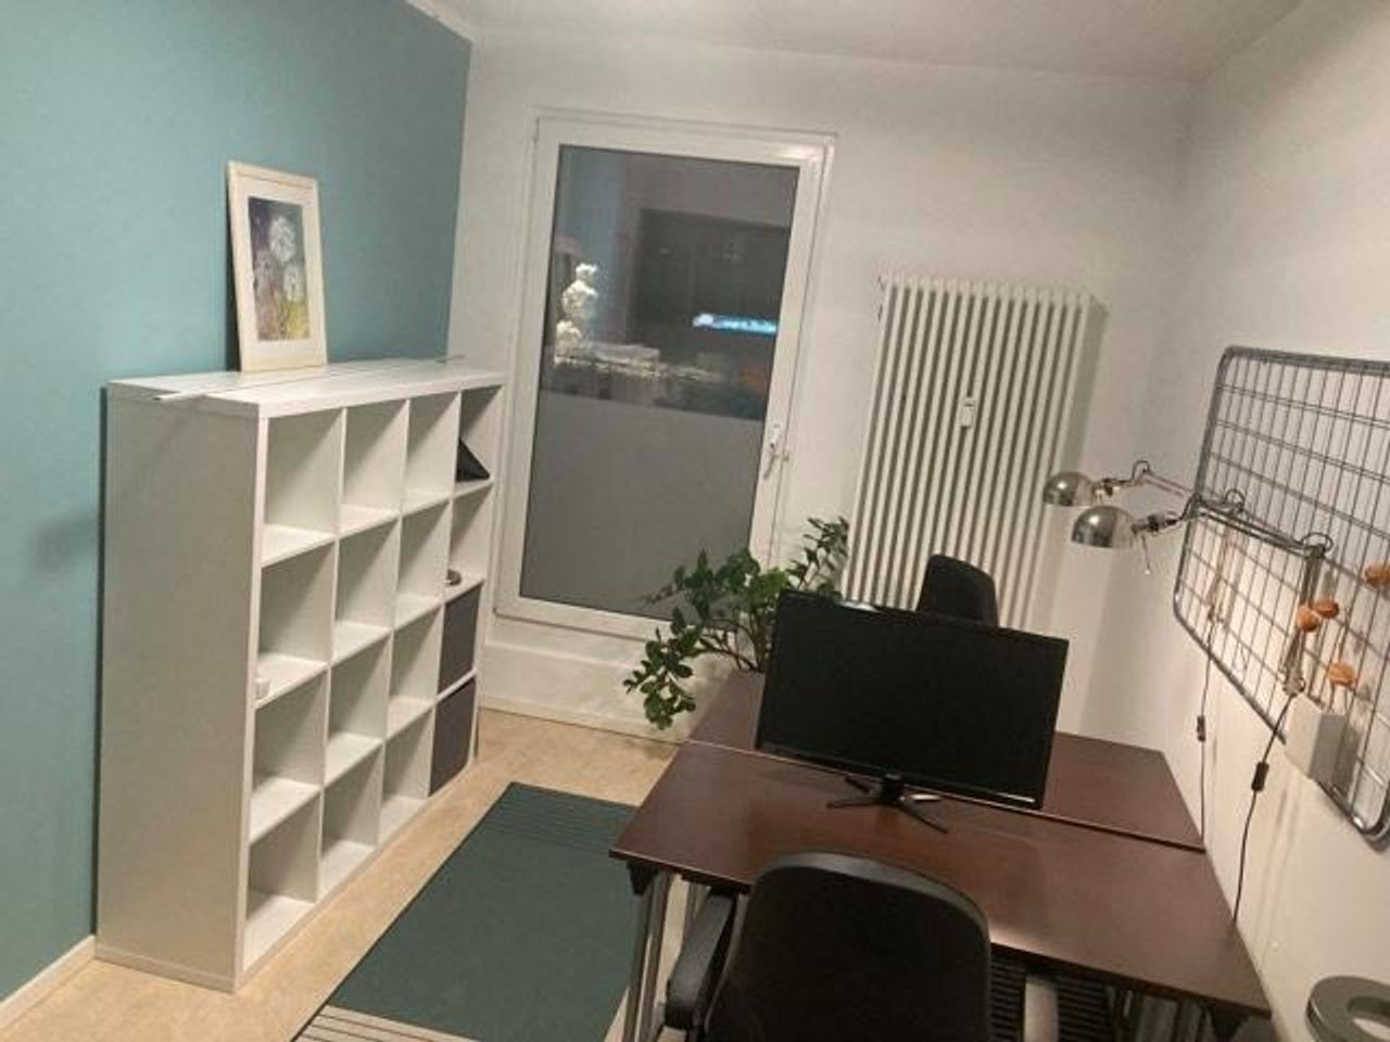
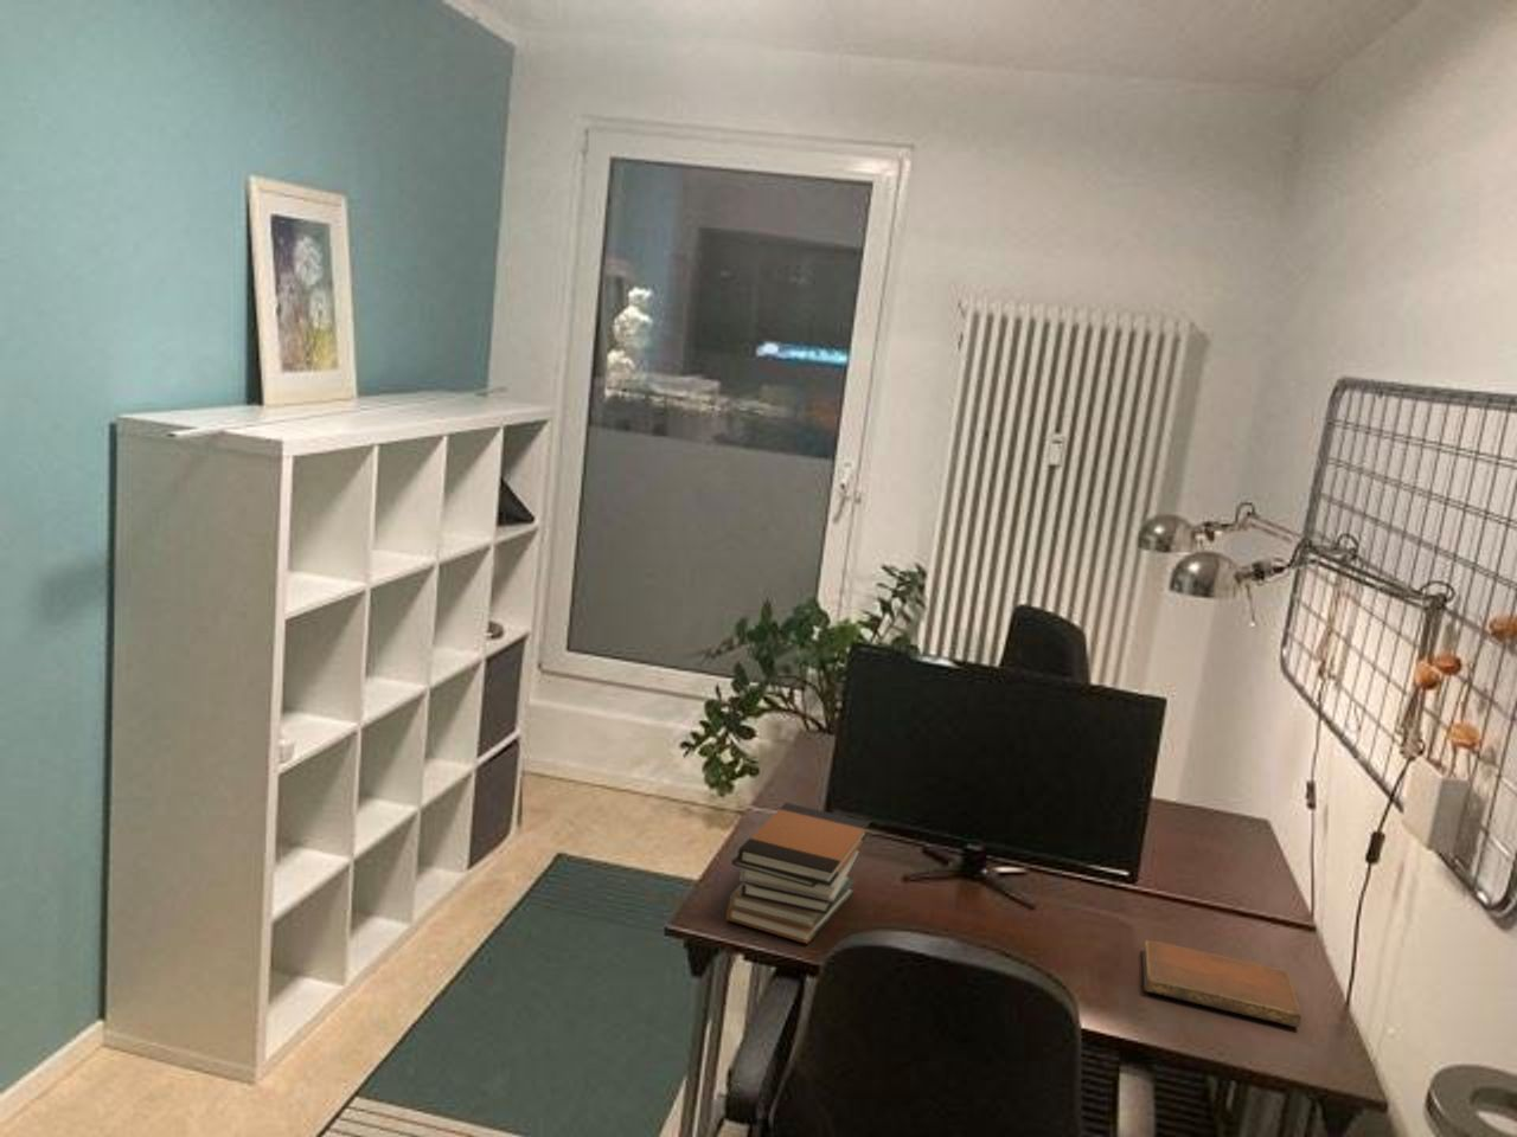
+ book stack [725,801,871,945]
+ notebook [1141,939,1302,1028]
